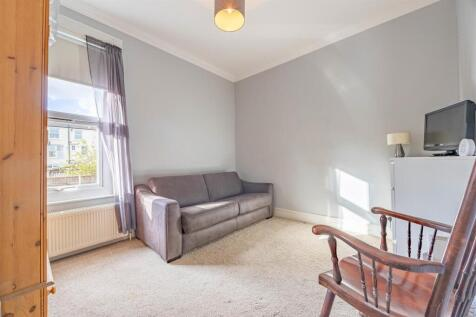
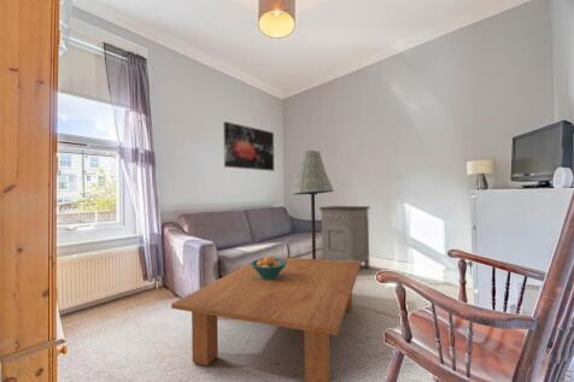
+ floor lamp [291,149,334,259]
+ fruit bowl [250,254,287,280]
+ coffee table [170,254,362,382]
+ nightstand [318,205,371,269]
+ wall art [223,121,275,172]
